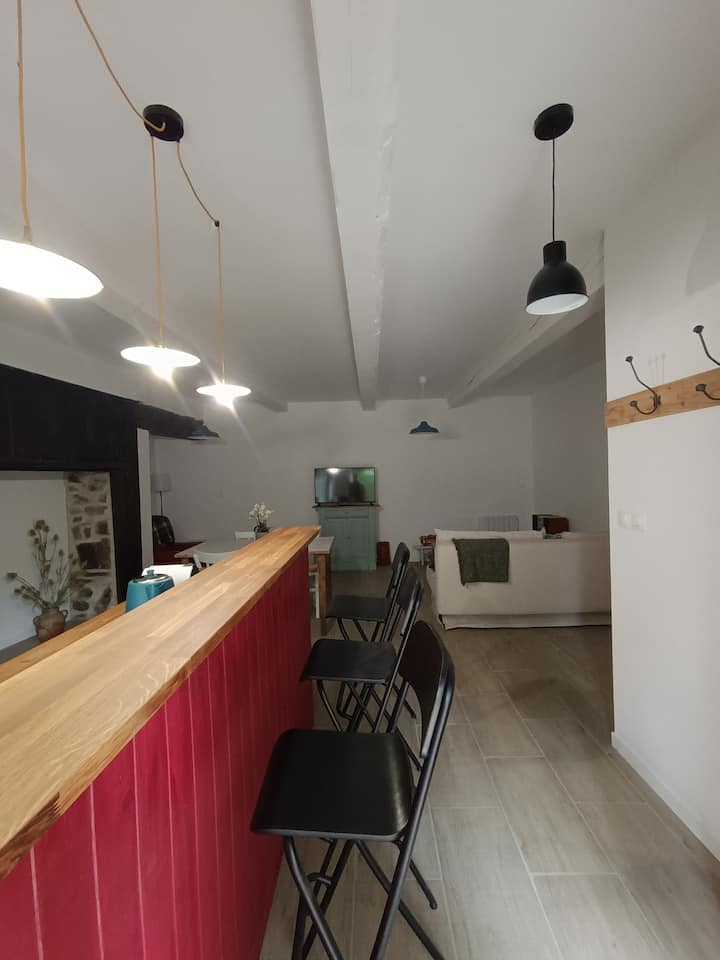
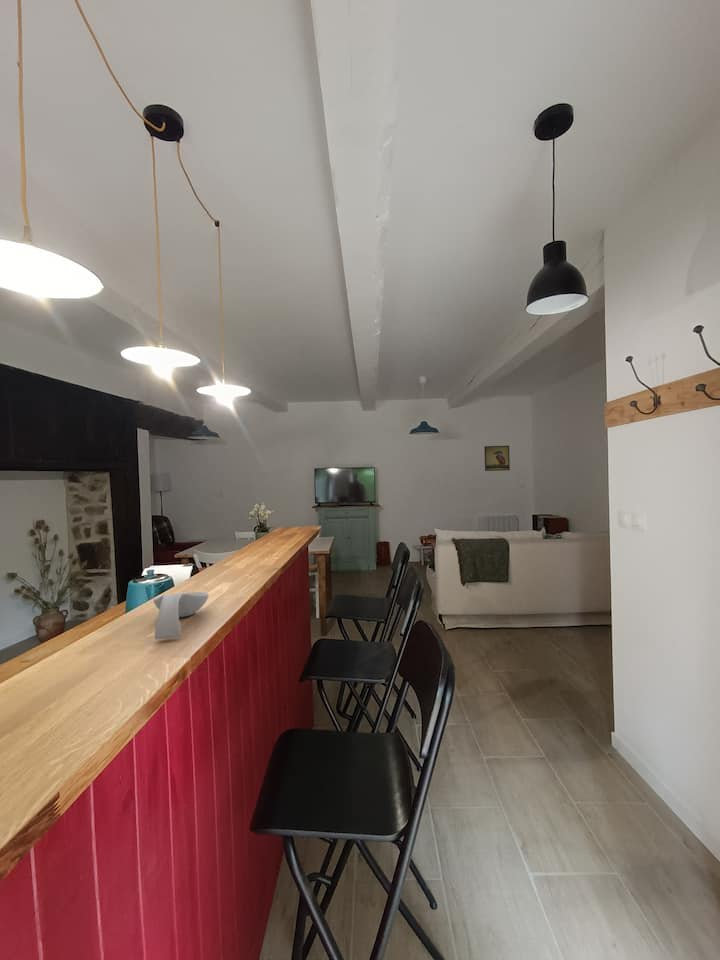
+ spoon rest [153,591,210,640]
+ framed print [483,445,511,472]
